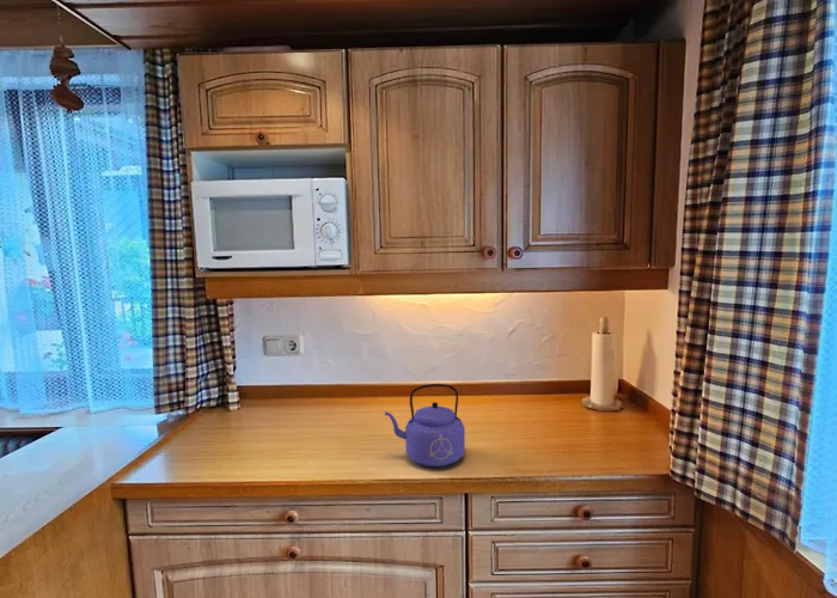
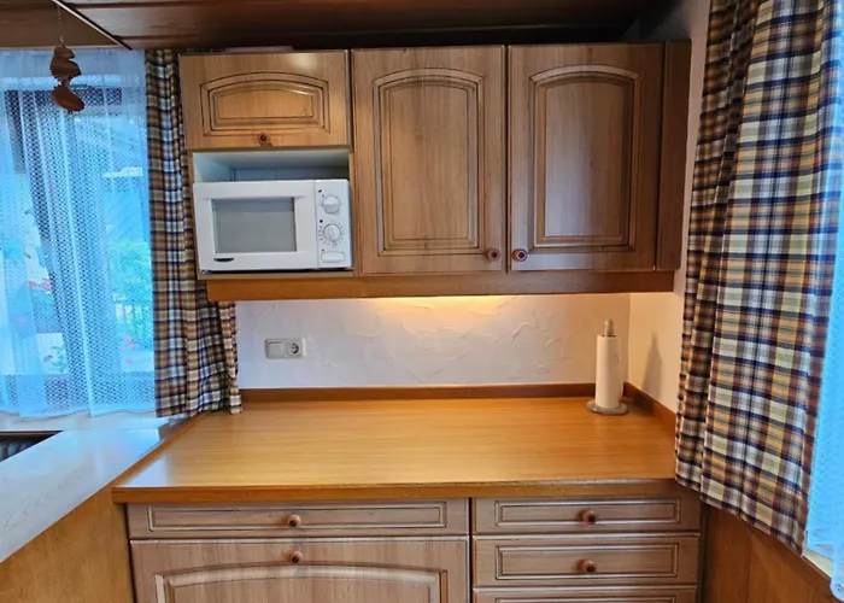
- kettle [383,383,466,469]
